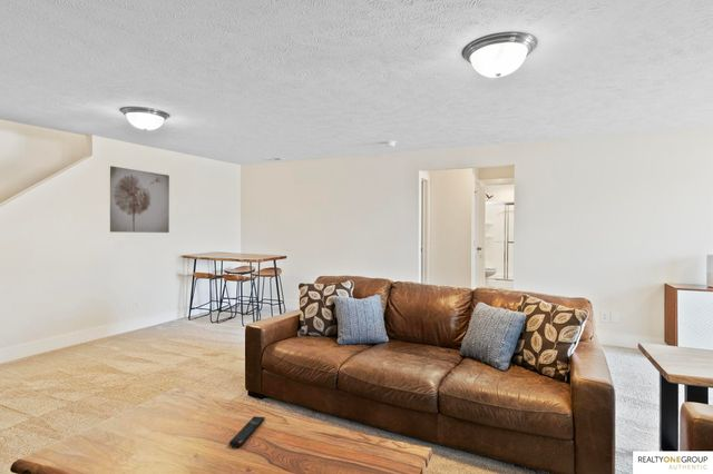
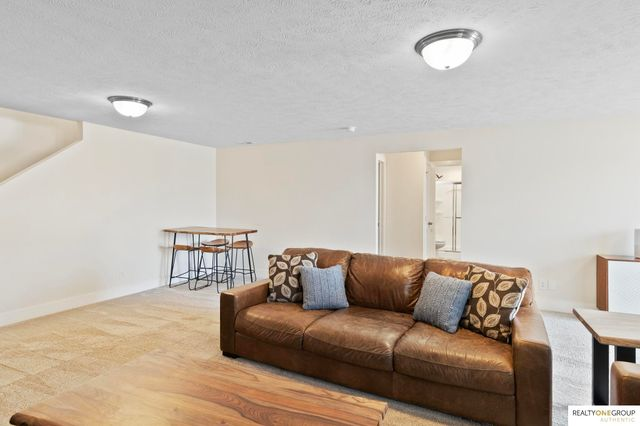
- wall art [109,165,170,234]
- remote control [228,415,266,448]
